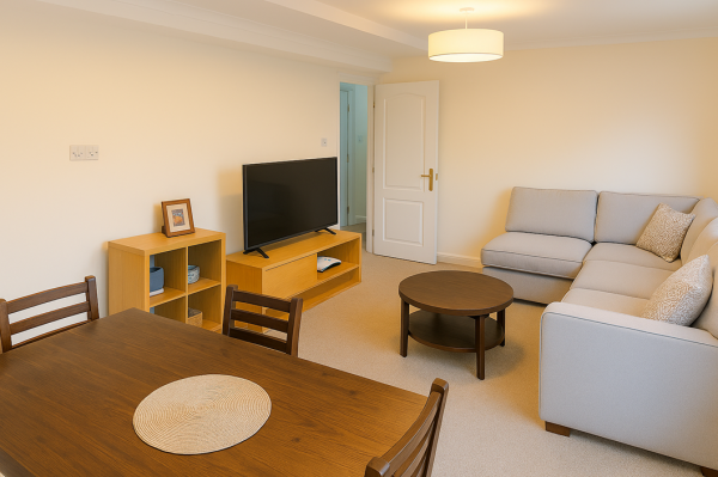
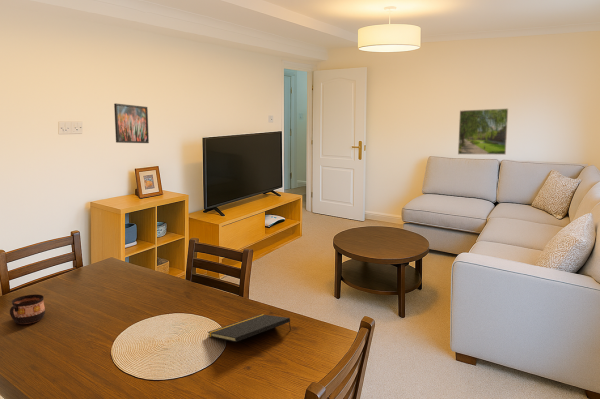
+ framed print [457,107,509,156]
+ cup [9,293,46,325]
+ notepad [207,313,292,343]
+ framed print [113,102,150,144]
